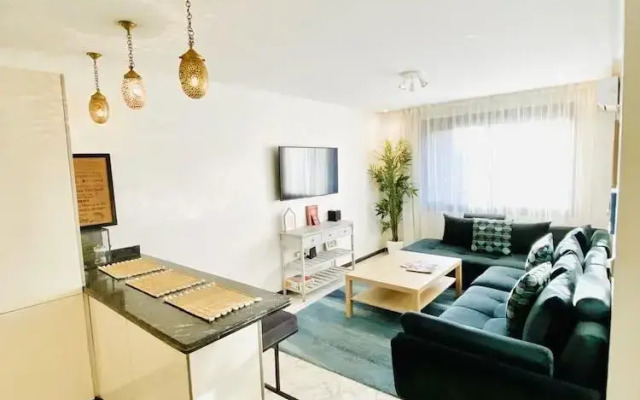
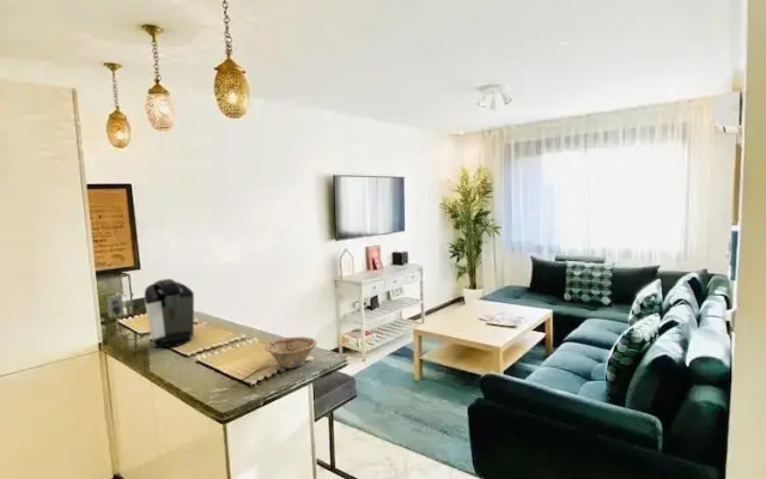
+ dish [265,335,318,369]
+ coffee maker [107,278,195,348]
